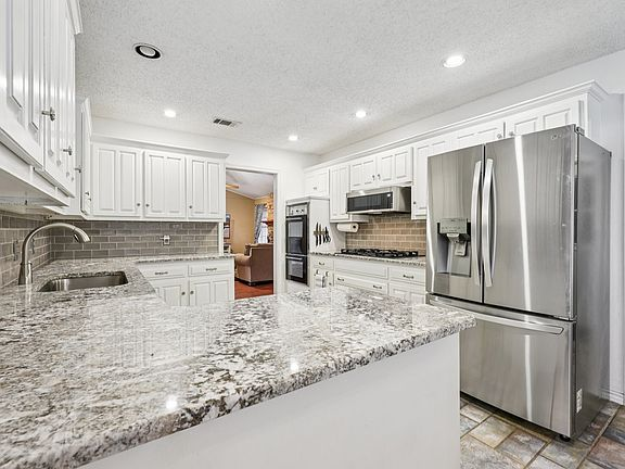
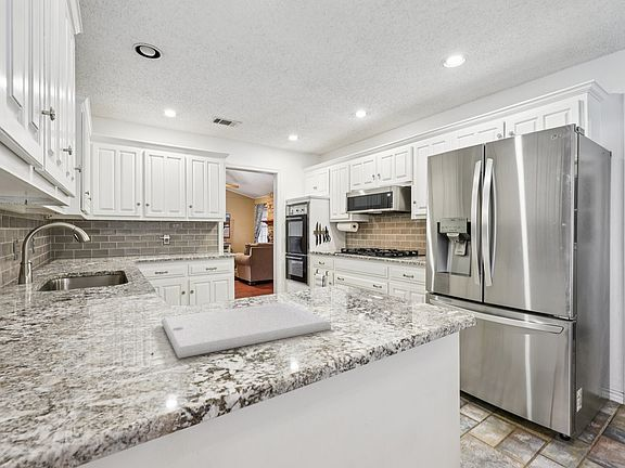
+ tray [161,301,333,360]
